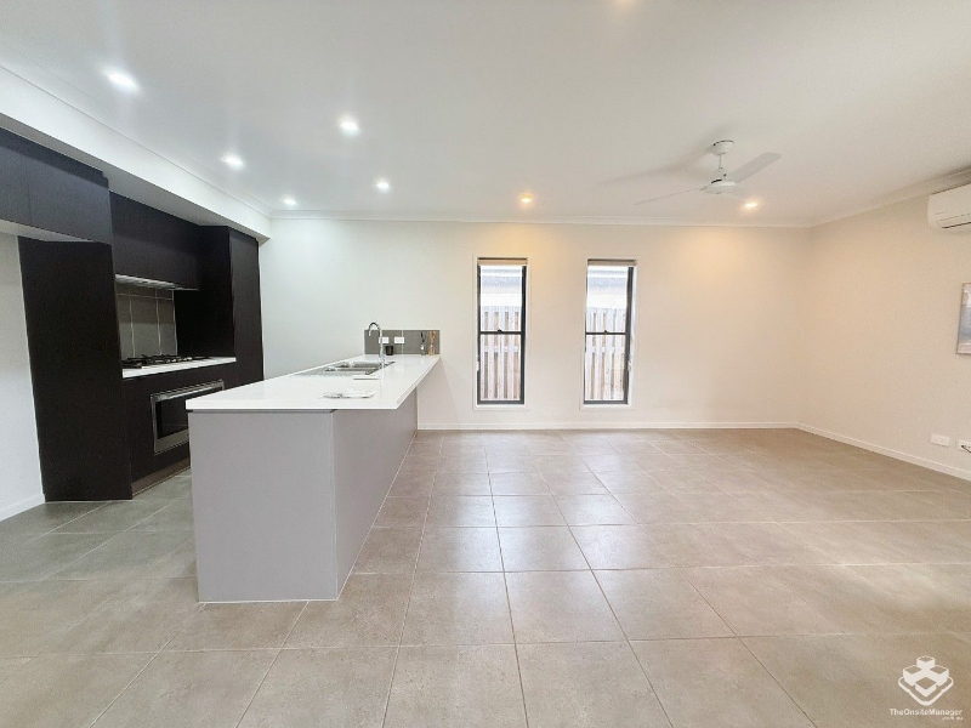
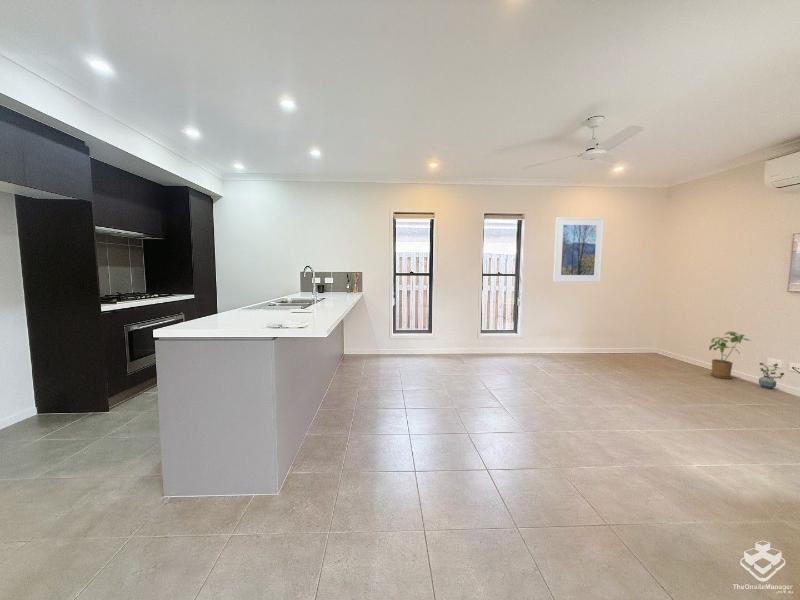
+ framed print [552,217,605,283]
+ potted plant [758,362,785,389]
+ house plant [708,330,752,380]
